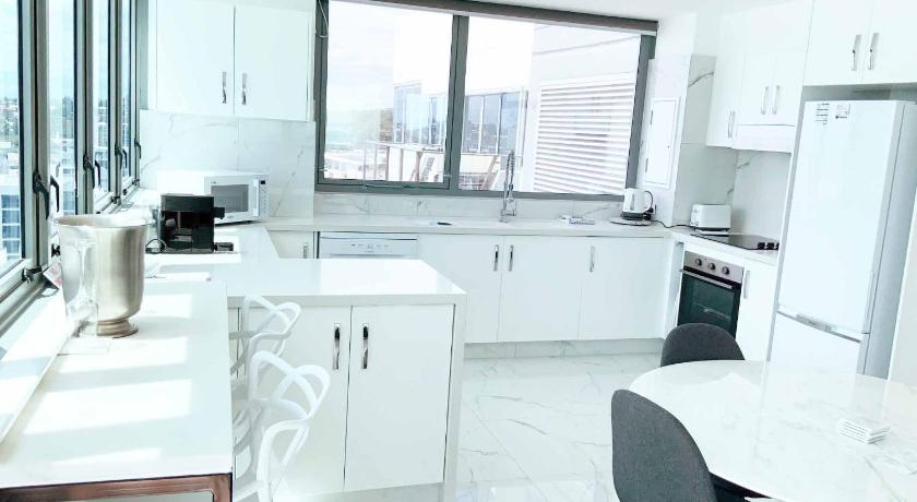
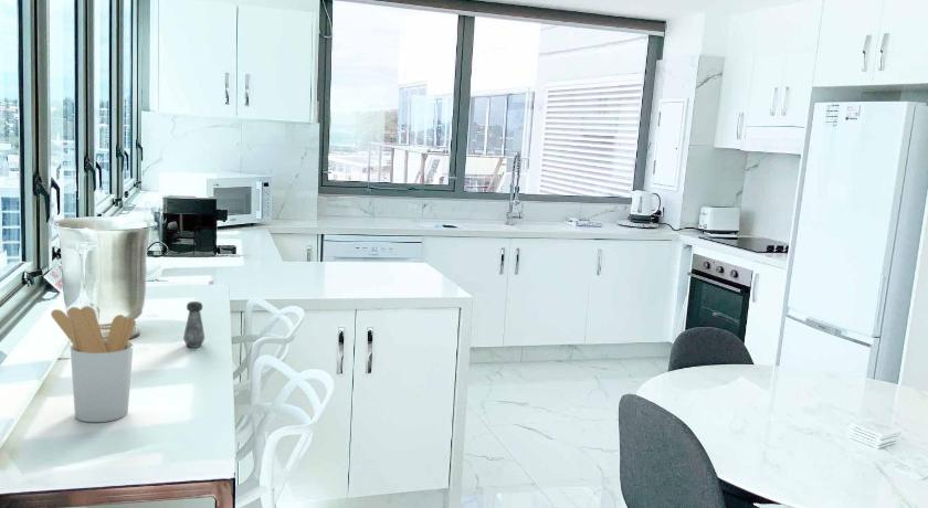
+ utensil holder [50,305,137,423]
+ salt shaker [182,300,205,349]
